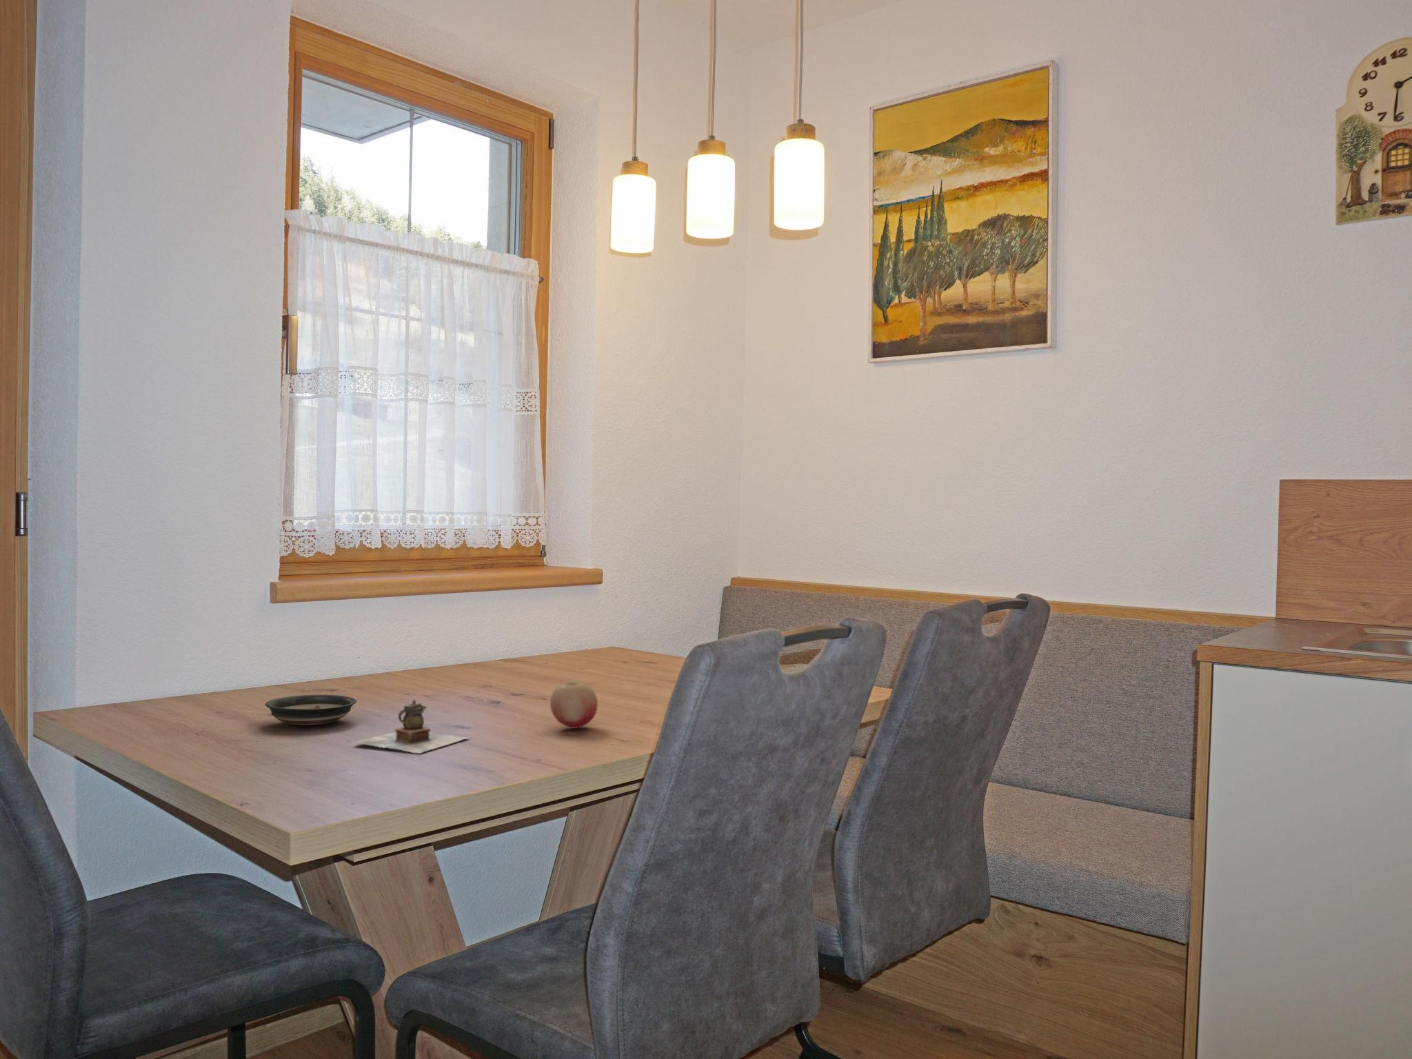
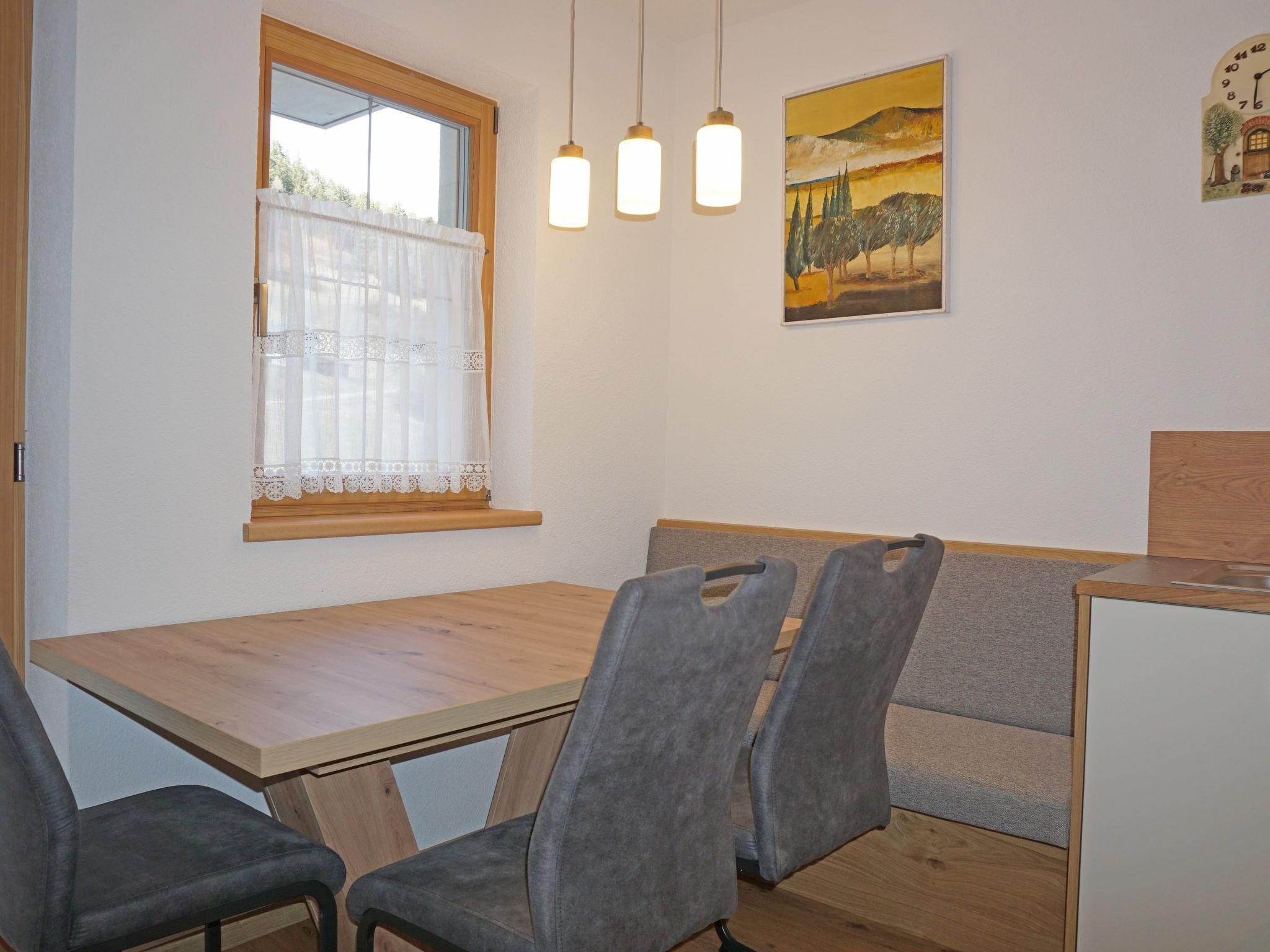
- saucer [265,694,357,726]
- teapot [354,699,470,754]
- fruit [549,680,598,730]
